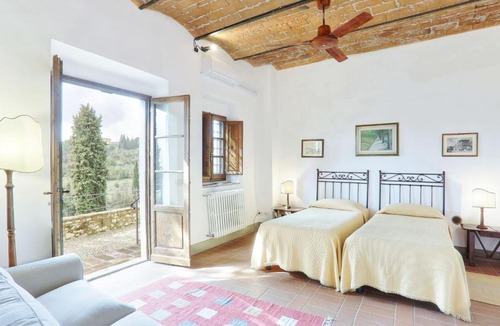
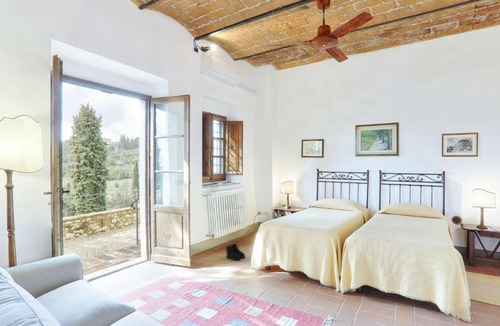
+ boots [225,242,246,261]
